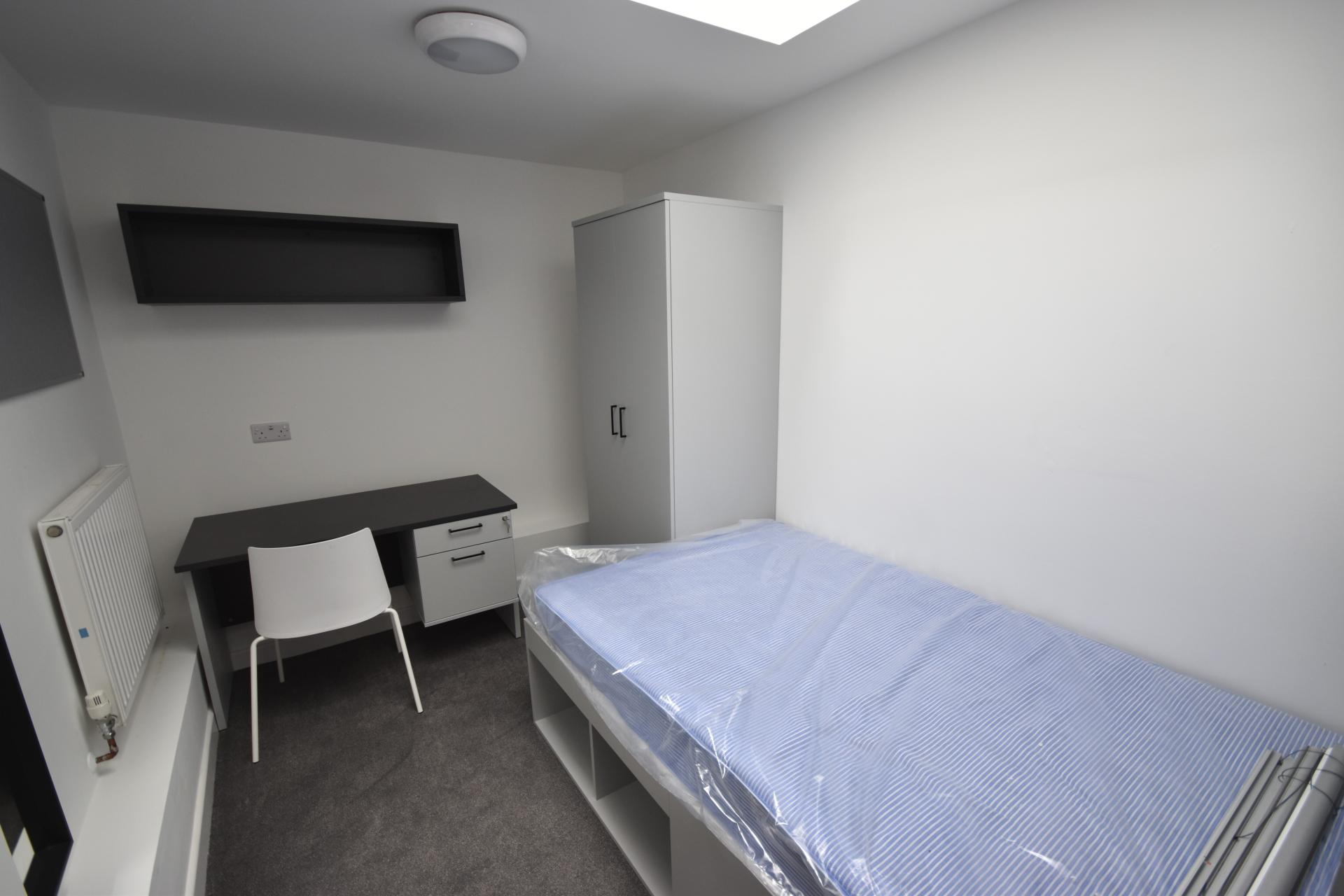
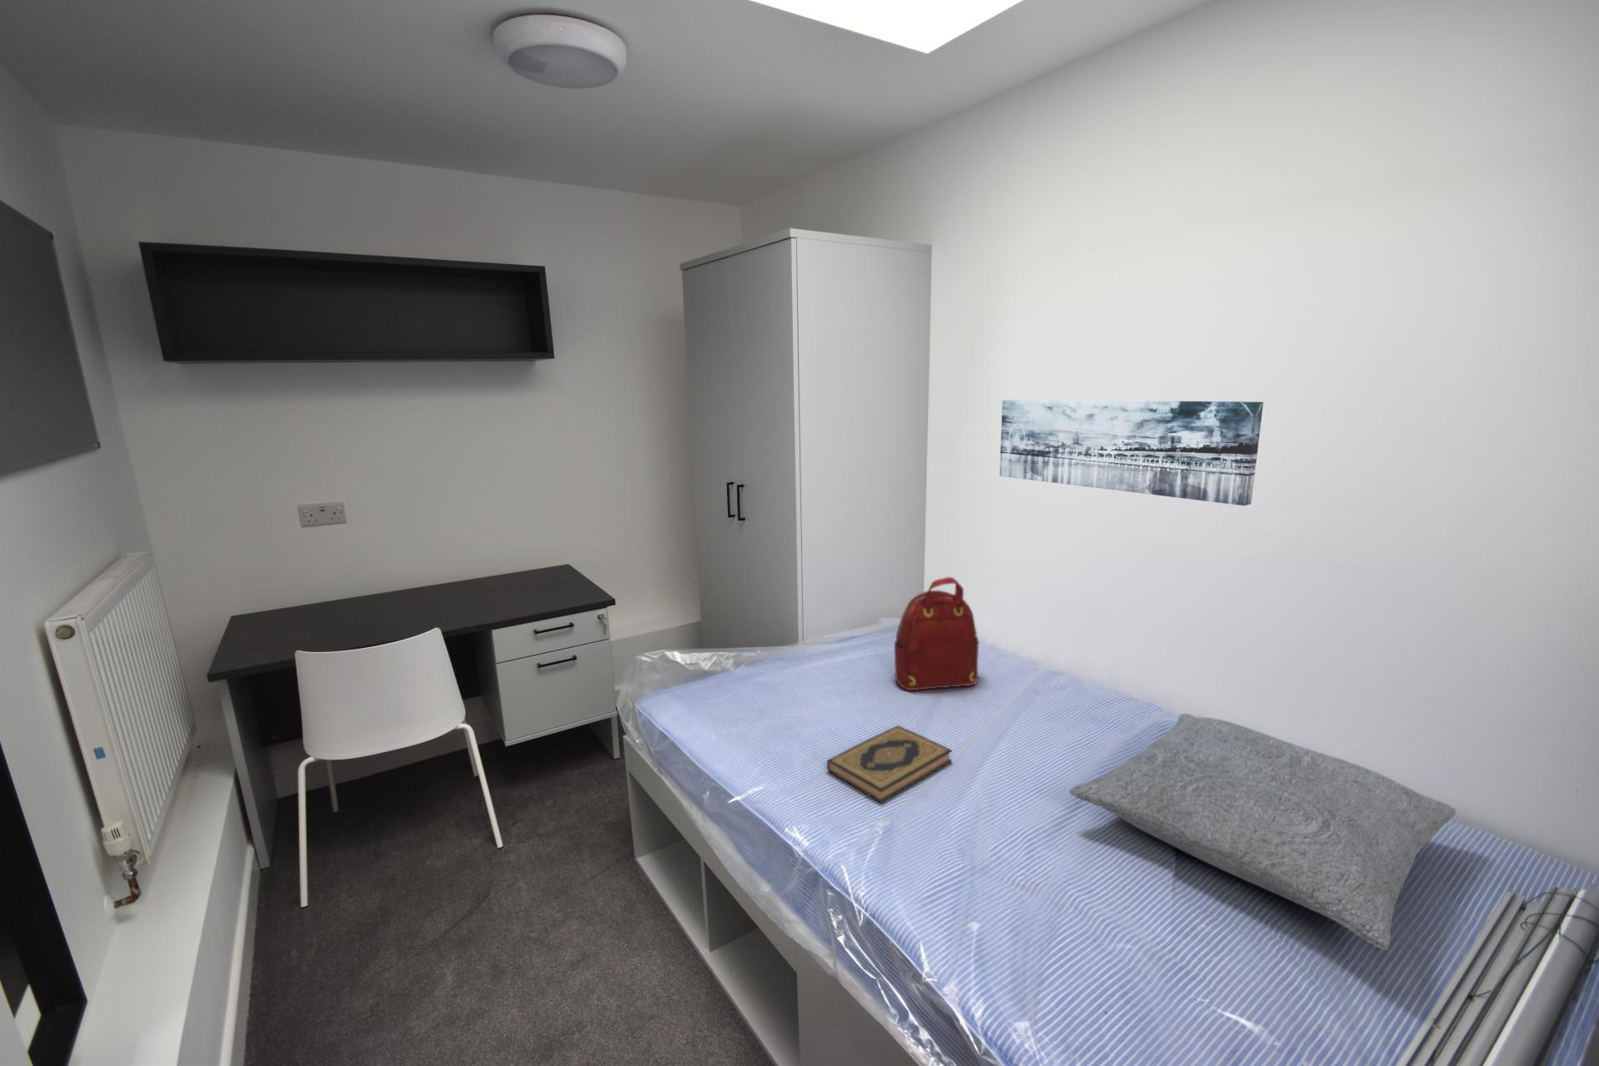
+ backpack [893,576,980,691]
+ pillow [1070,713,1456,951]
+ wall art [998,399,1265,507]
+ hardback book [826,725,953,803]
